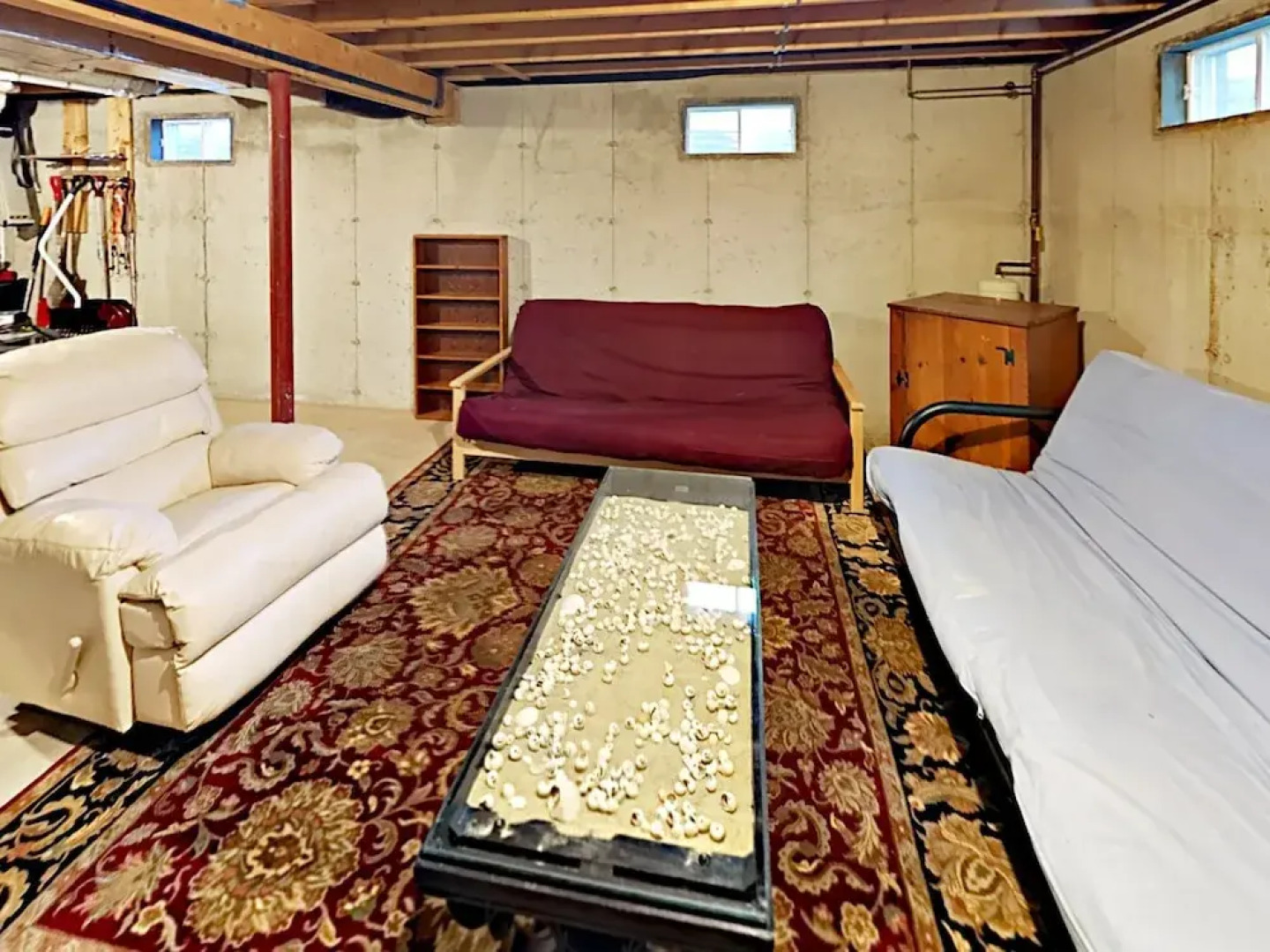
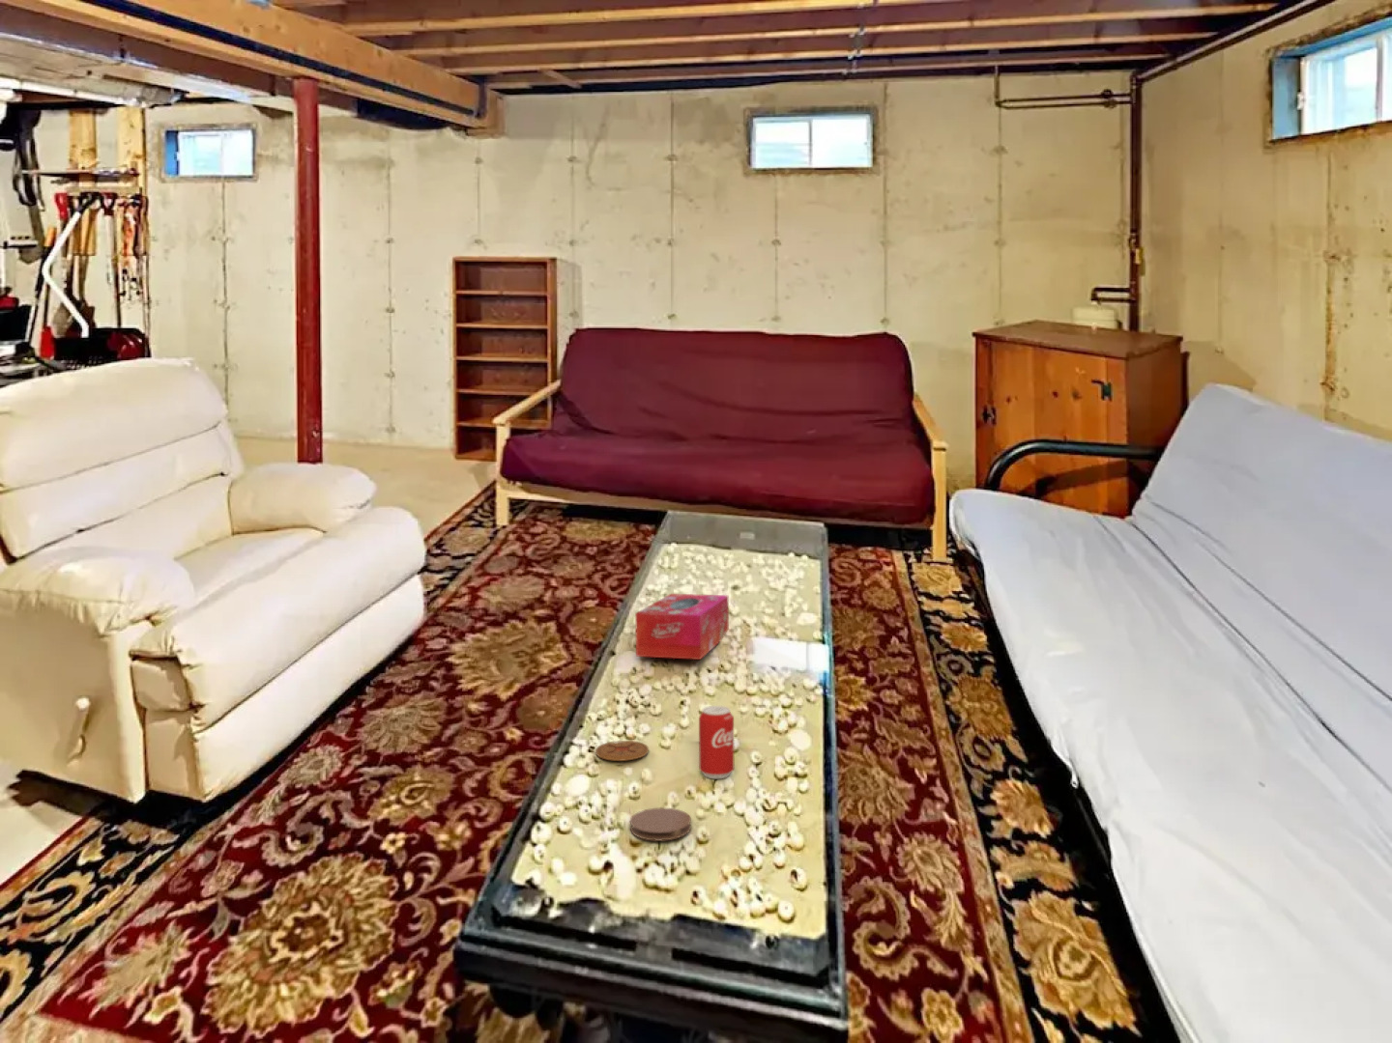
+ coaster [594,740,650,761]
+ beverage can [698,704,734,779]
+ tissue box [635,593,730,661]
+ coaster [629,806,692,843]
